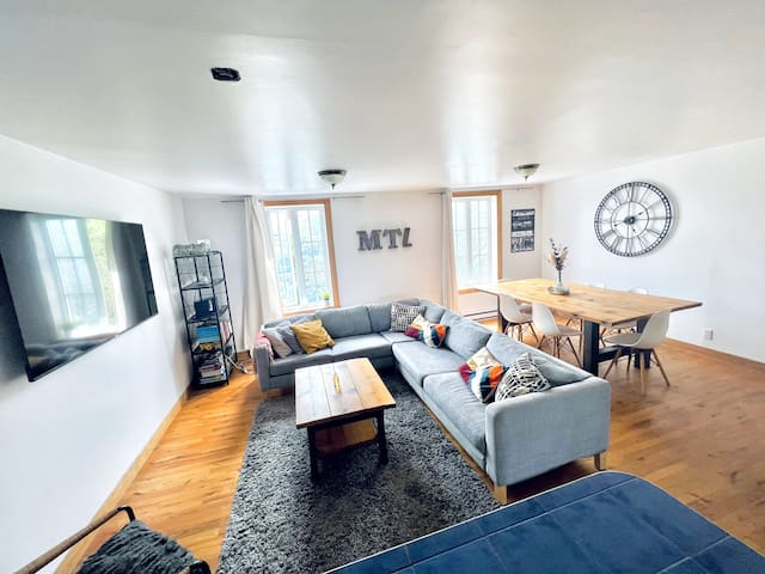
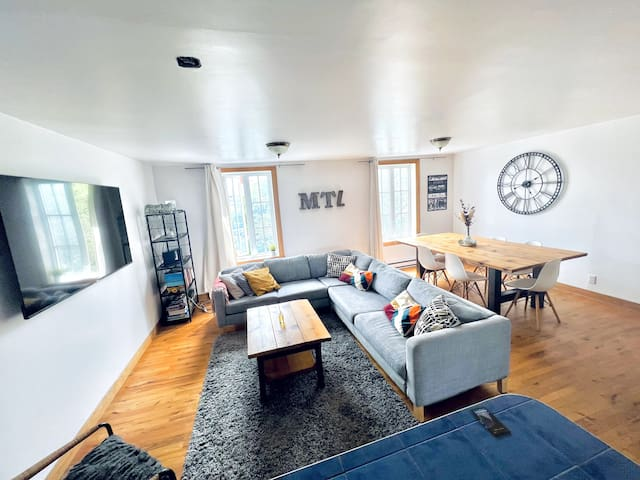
+ smartphone [470,406,512,437]
